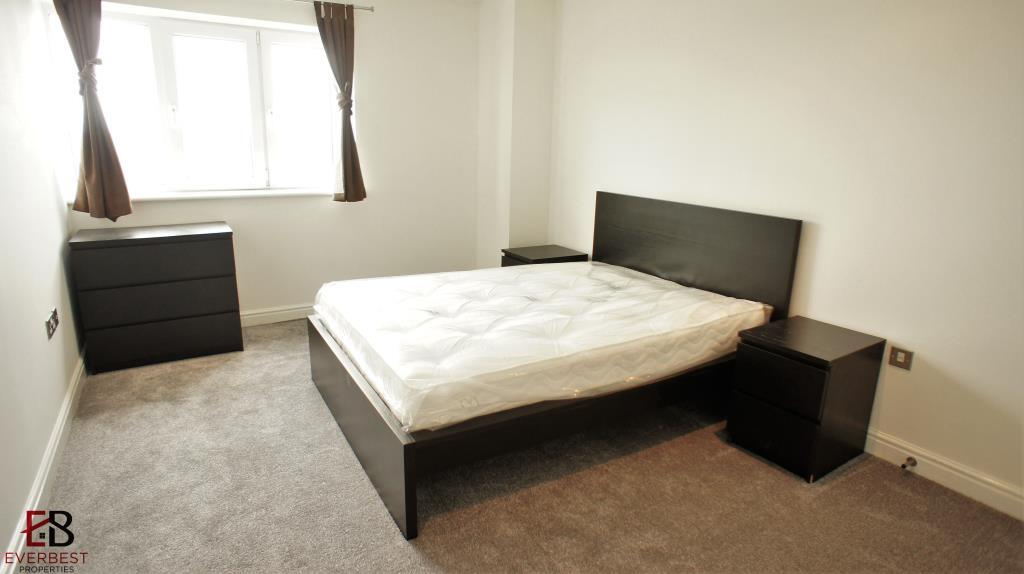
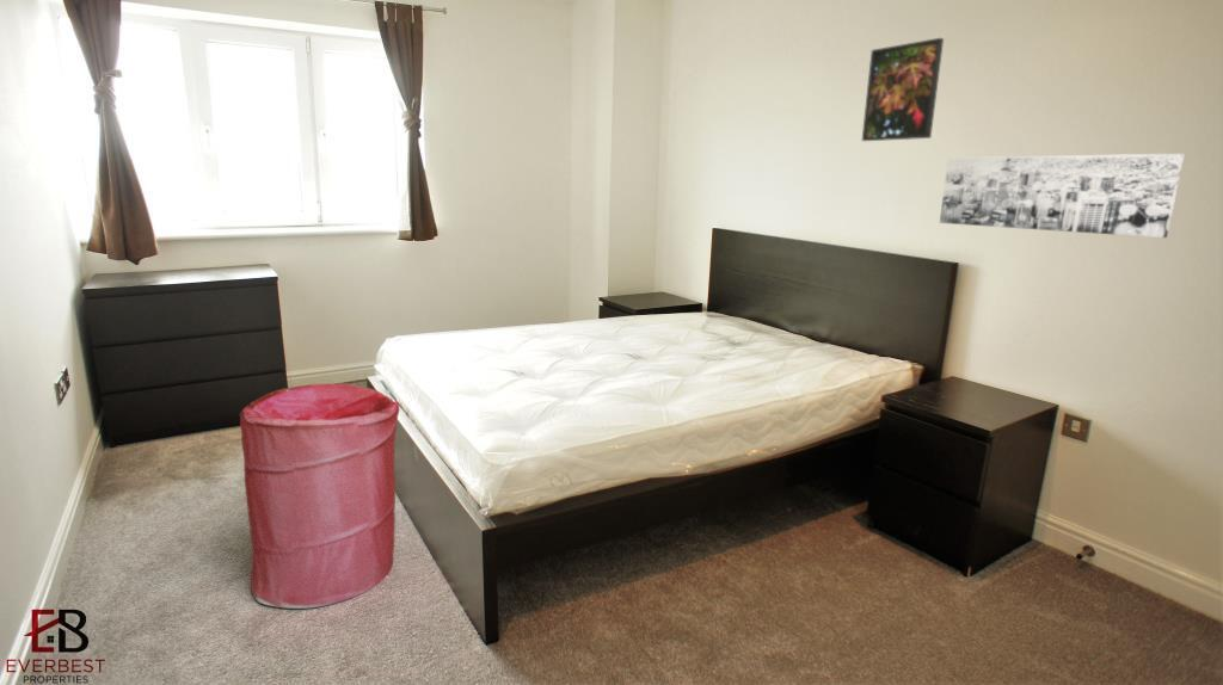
+ wall art [939,153,1186,239]
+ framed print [861,37,945,142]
+ laundry hamper [239,383,401,610]
